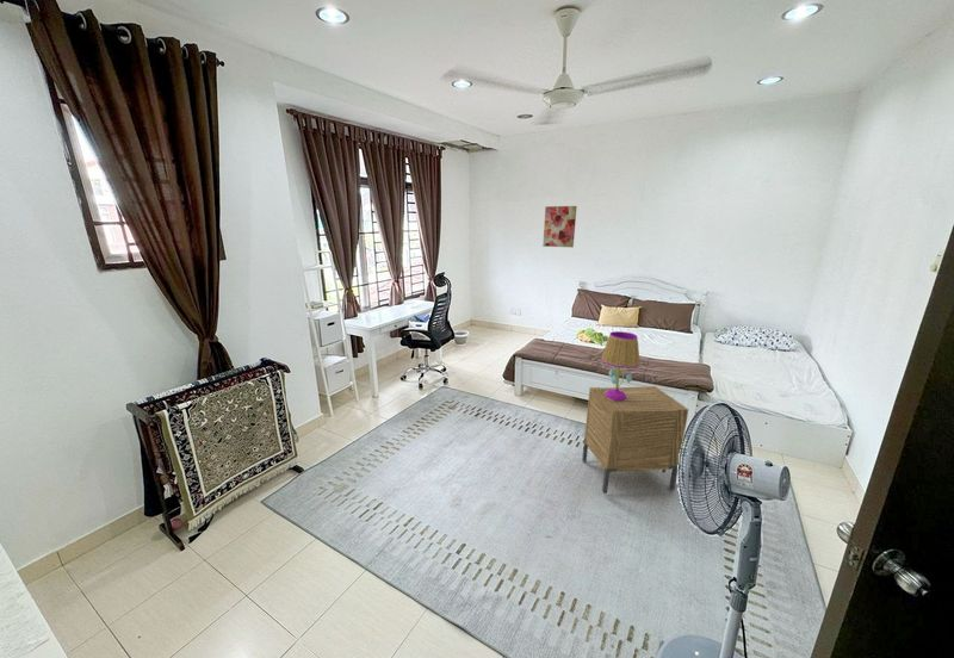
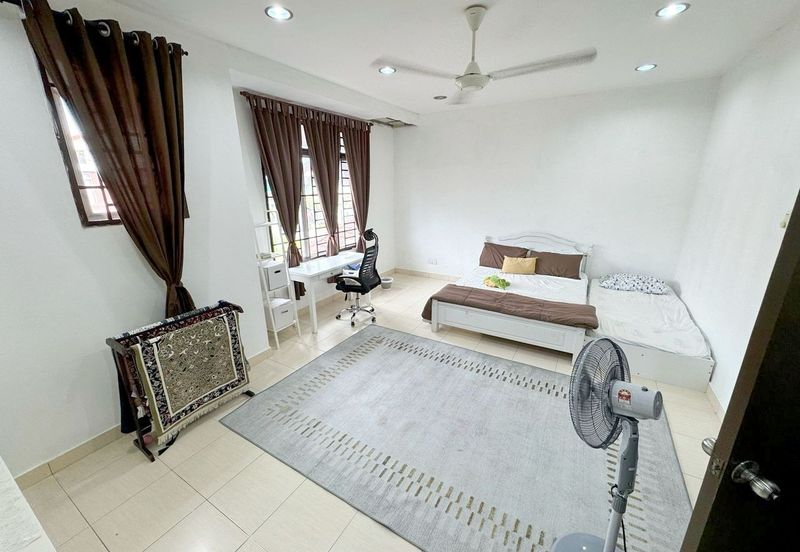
- nightstand [581,385,689,495]
- wall art [541,205,577,248]
- table lamp [600,330,640,401]
